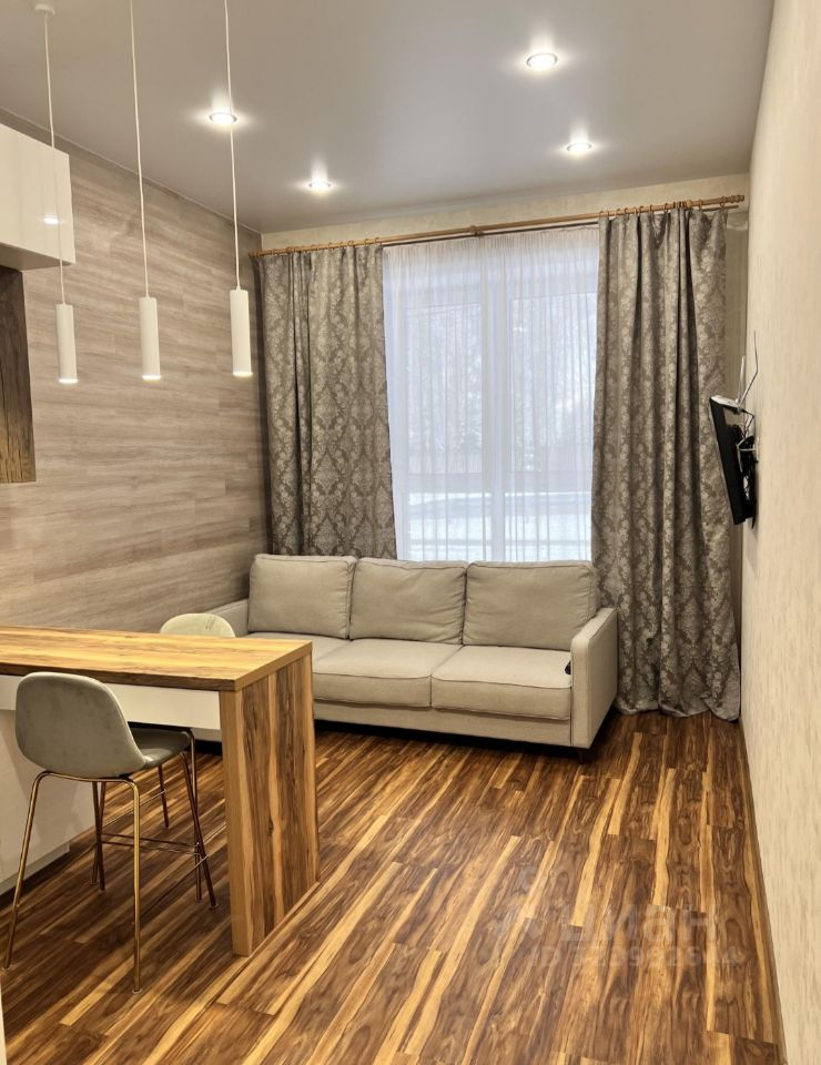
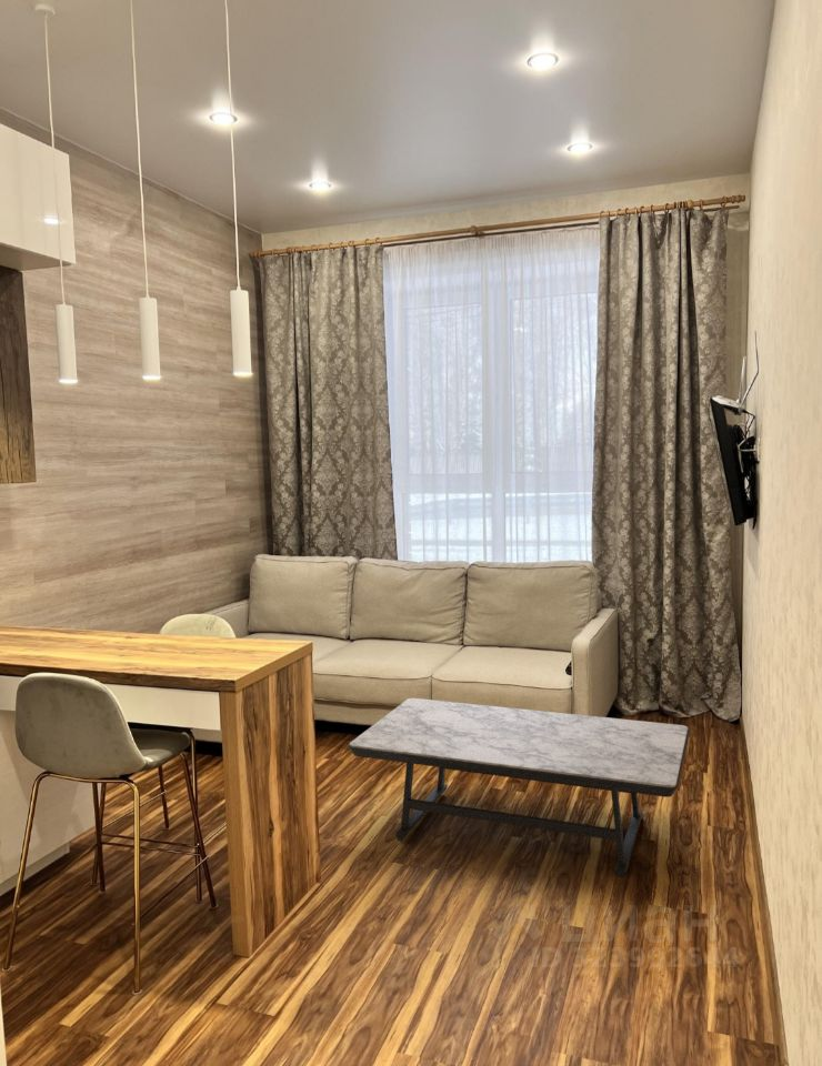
+ coffee table [347,697,691,878]
